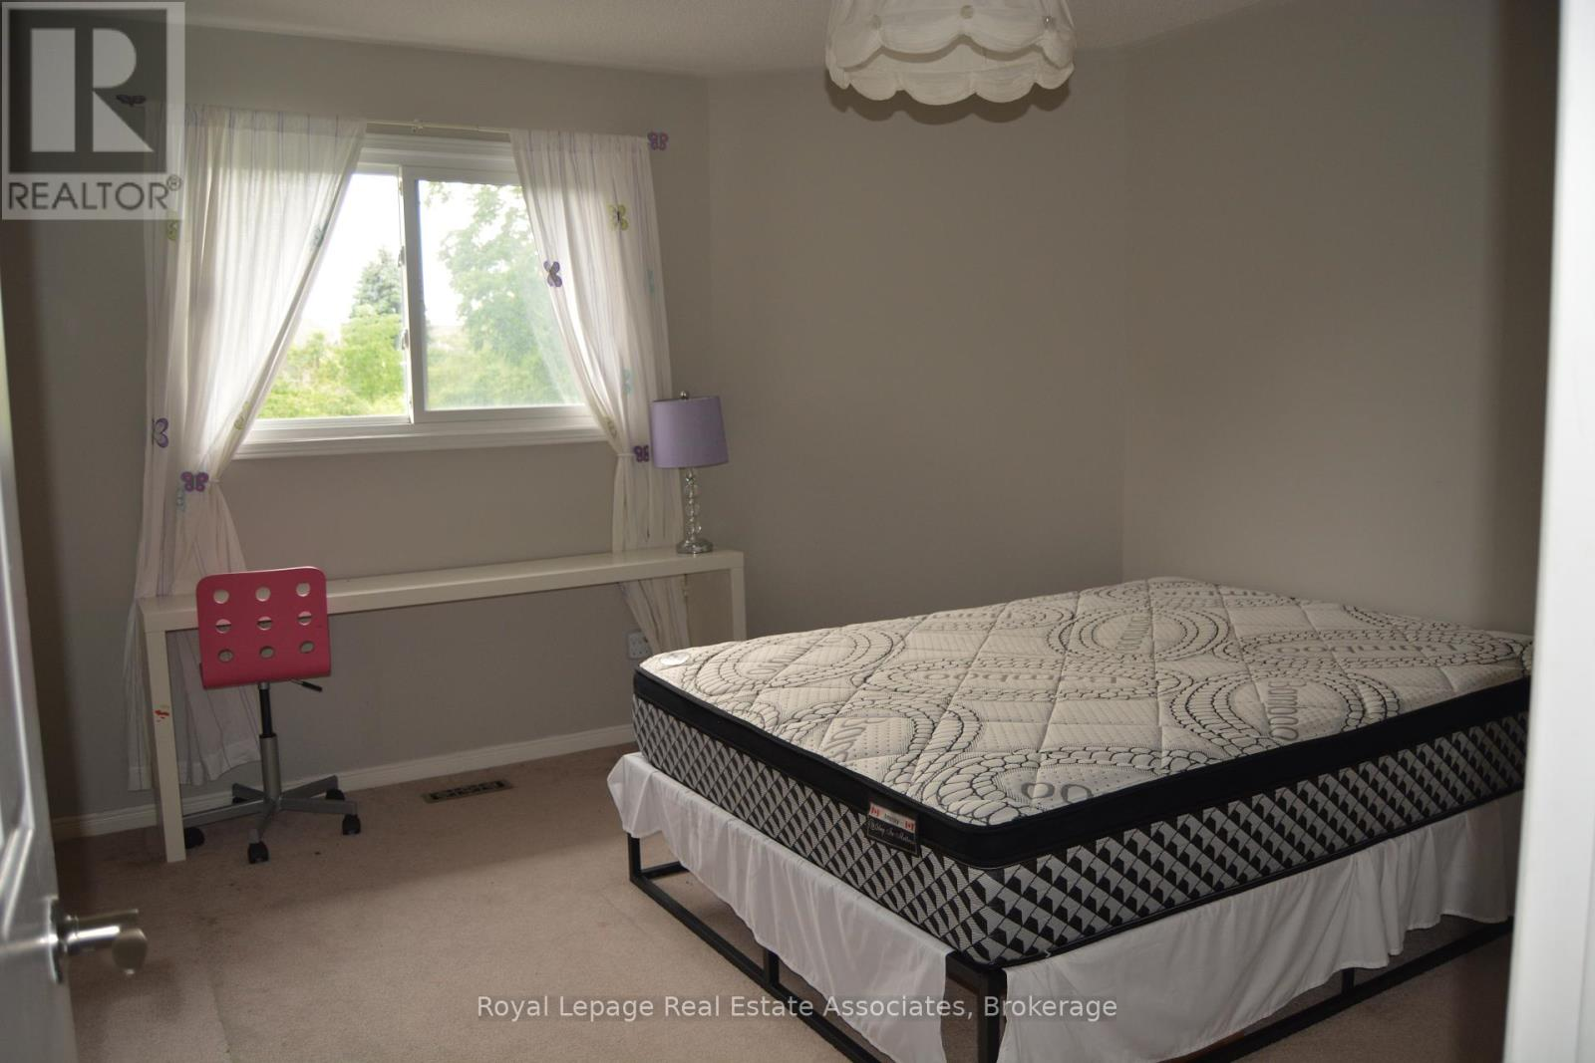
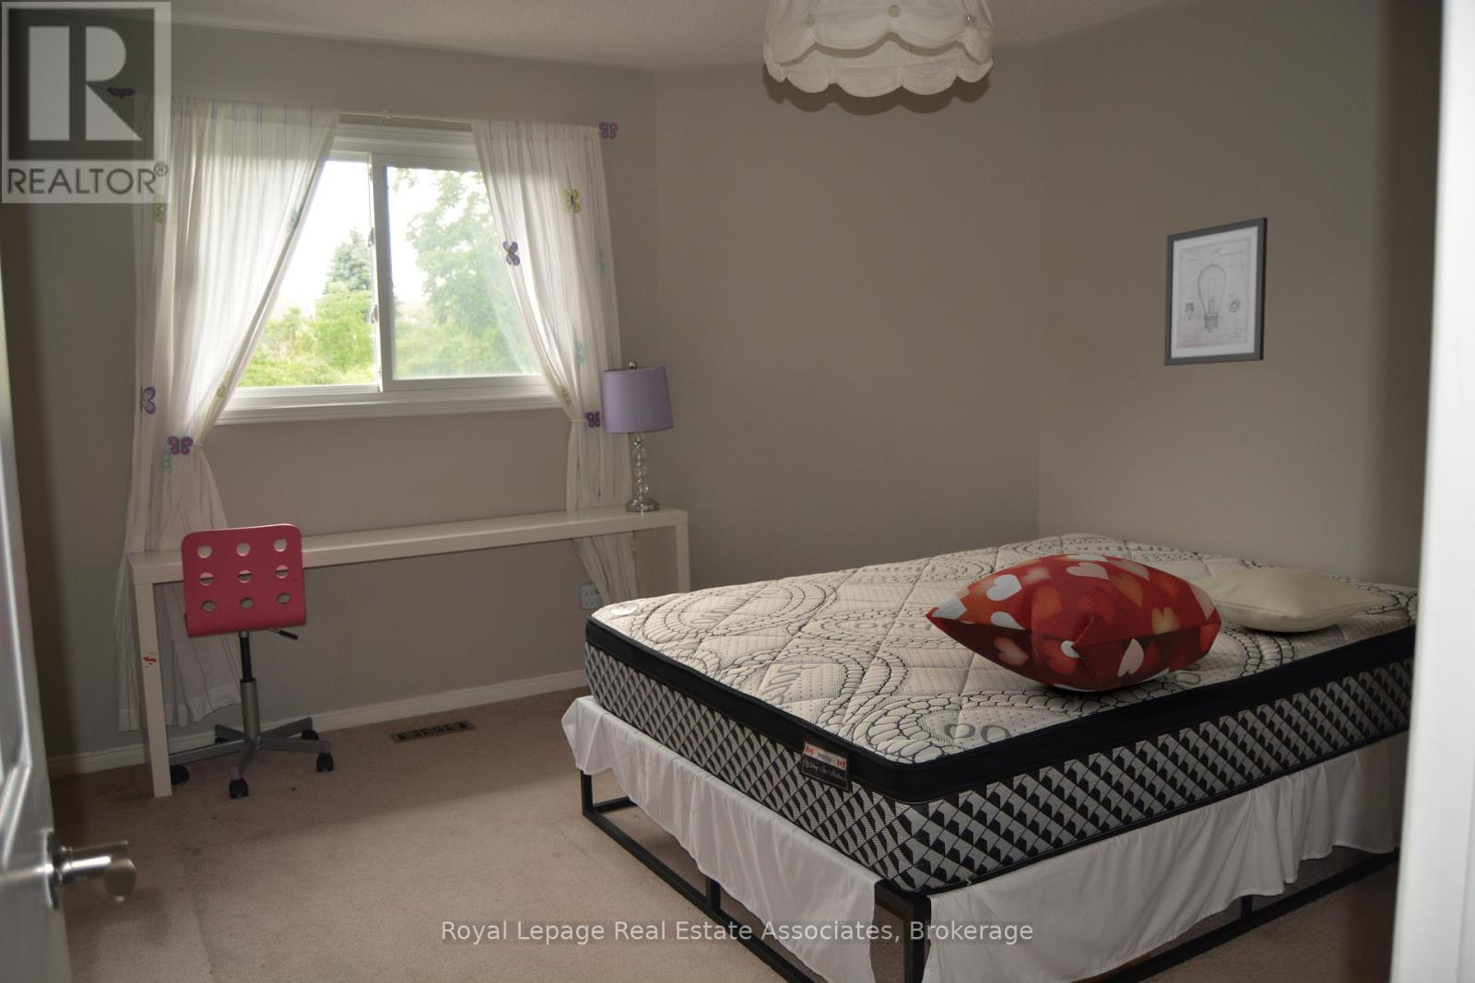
+ decorative pillow [925,553,1223,692]
+ pillow [1190,566,1392,633]
+ wall art [1163,216,1269,366]
